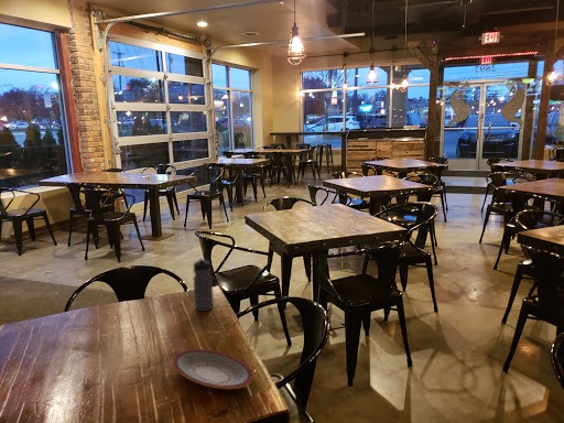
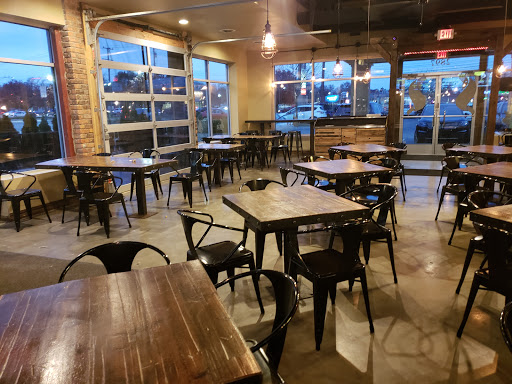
- water bottle [192,257,215,312]
- plate [172,348,254,390]
